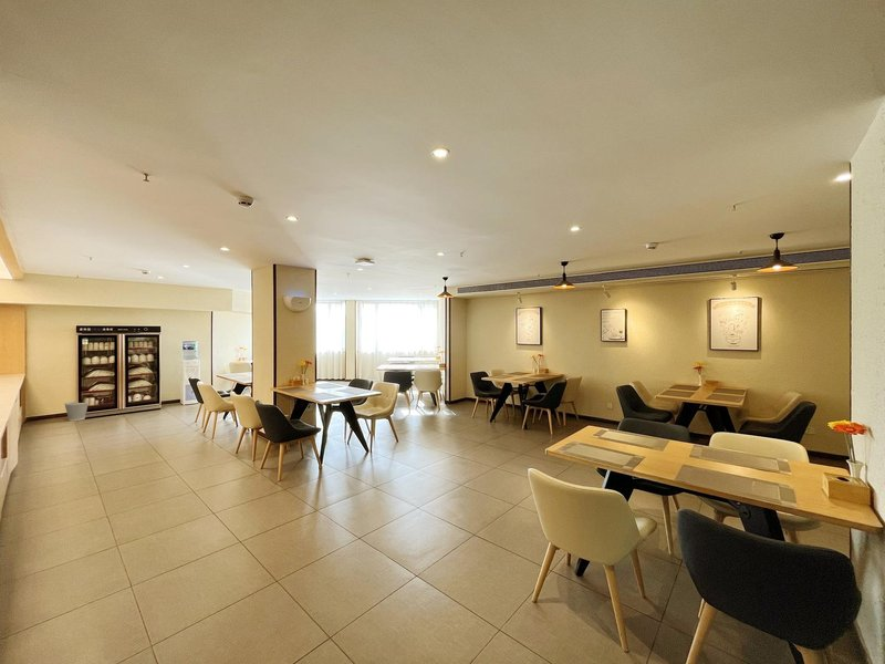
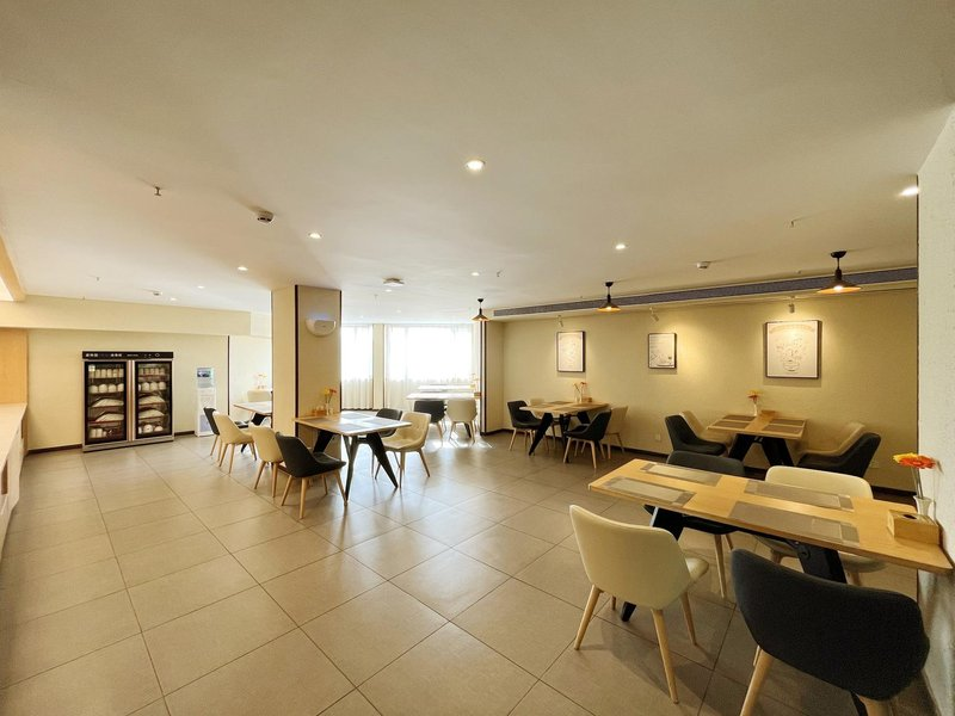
- wastebasket [63,400,91,422]
